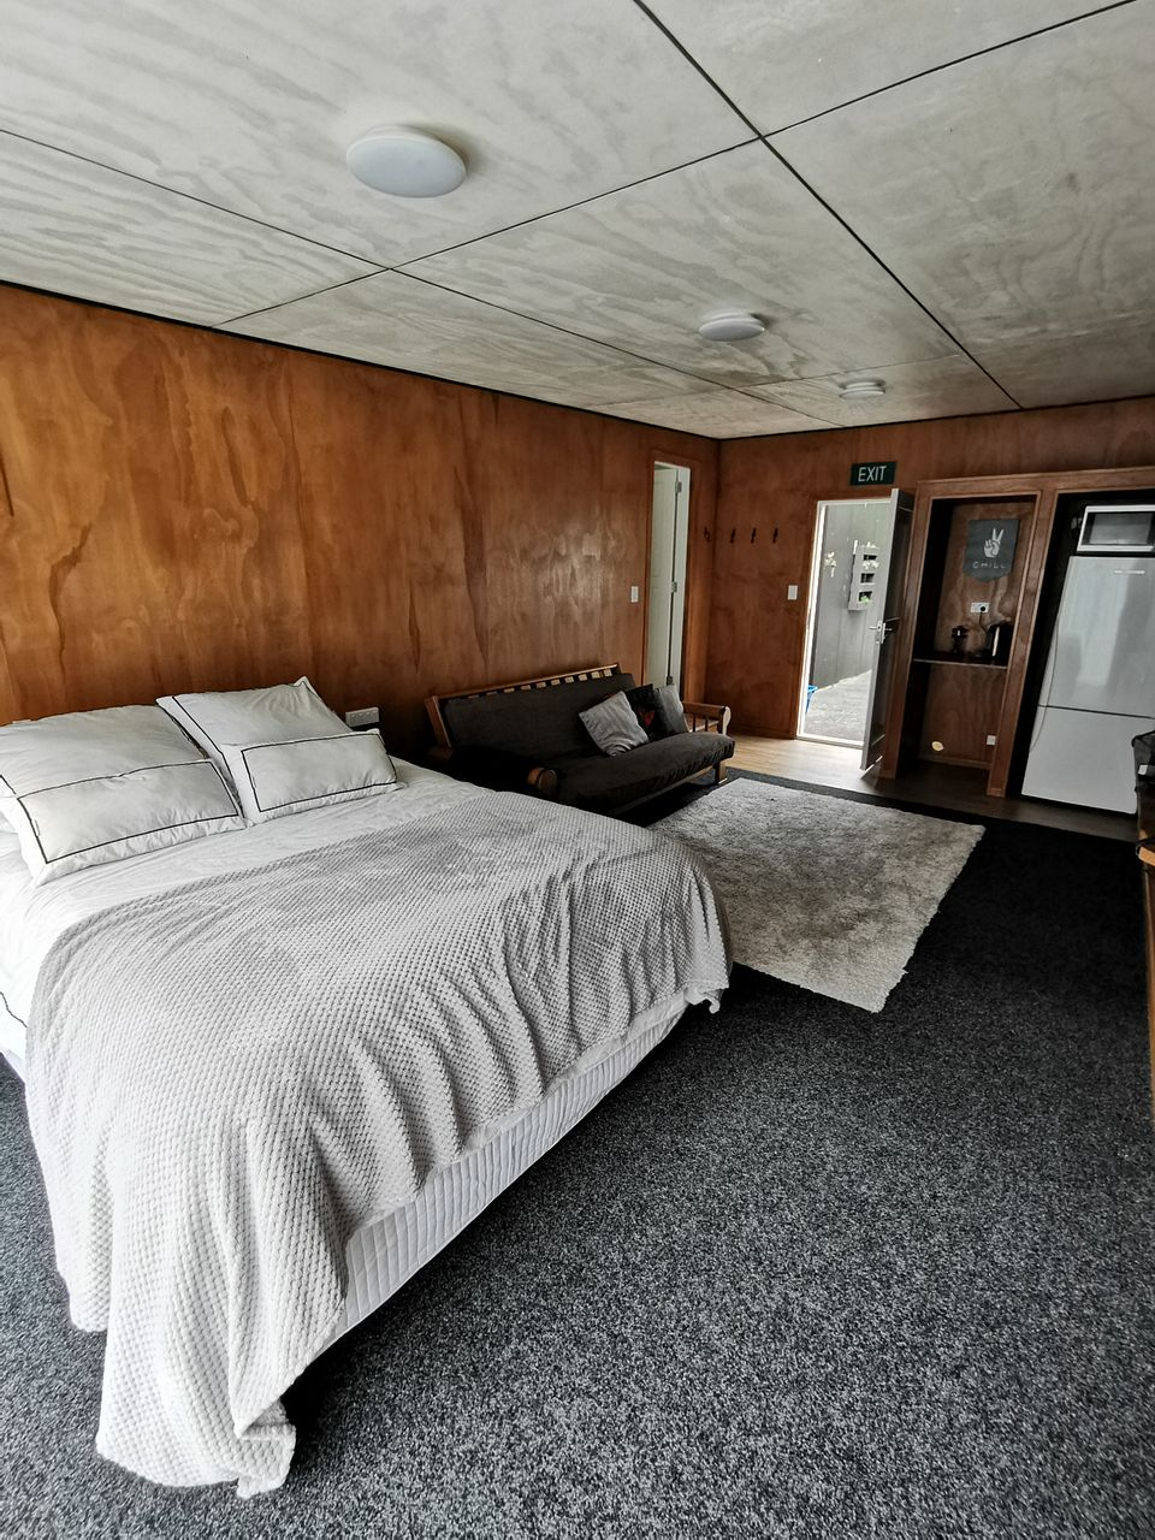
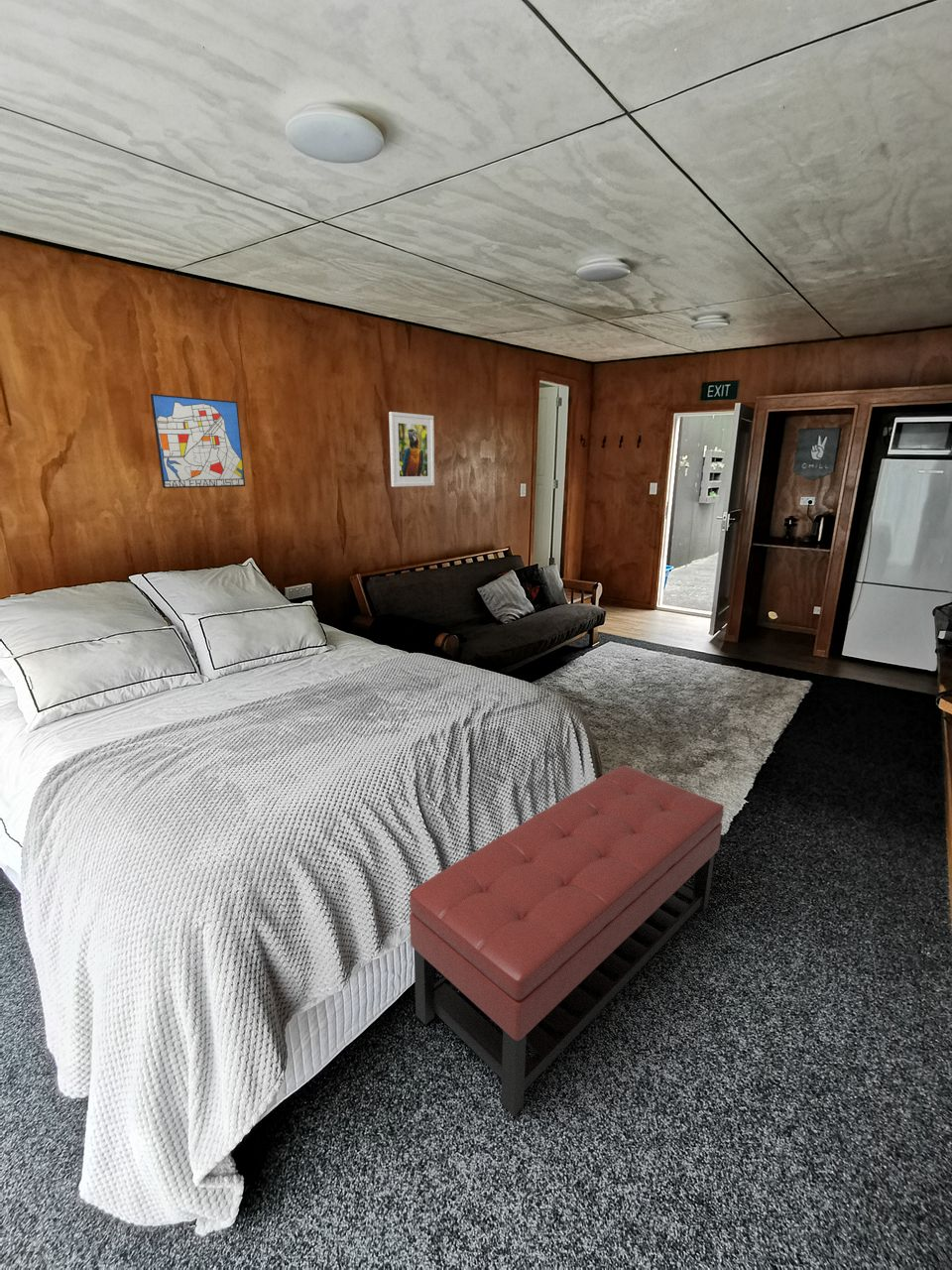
+ wall art [150,393,246,489]
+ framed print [388,411,435,488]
+ ottoman [409,764,725,1117]
